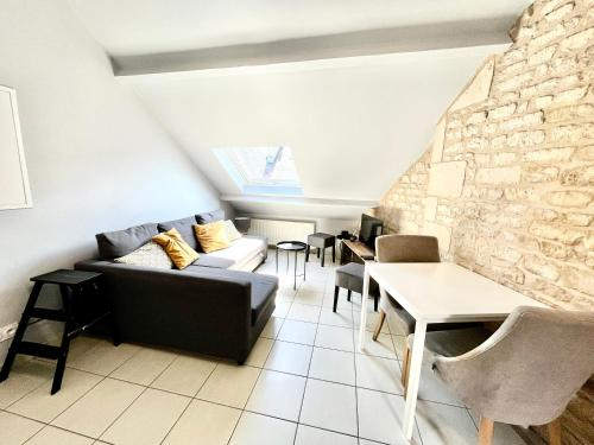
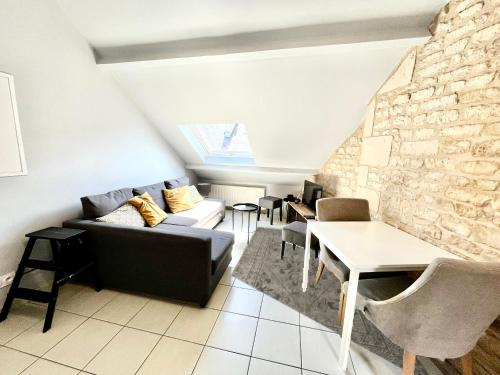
+ rug [229,225,430,375]
